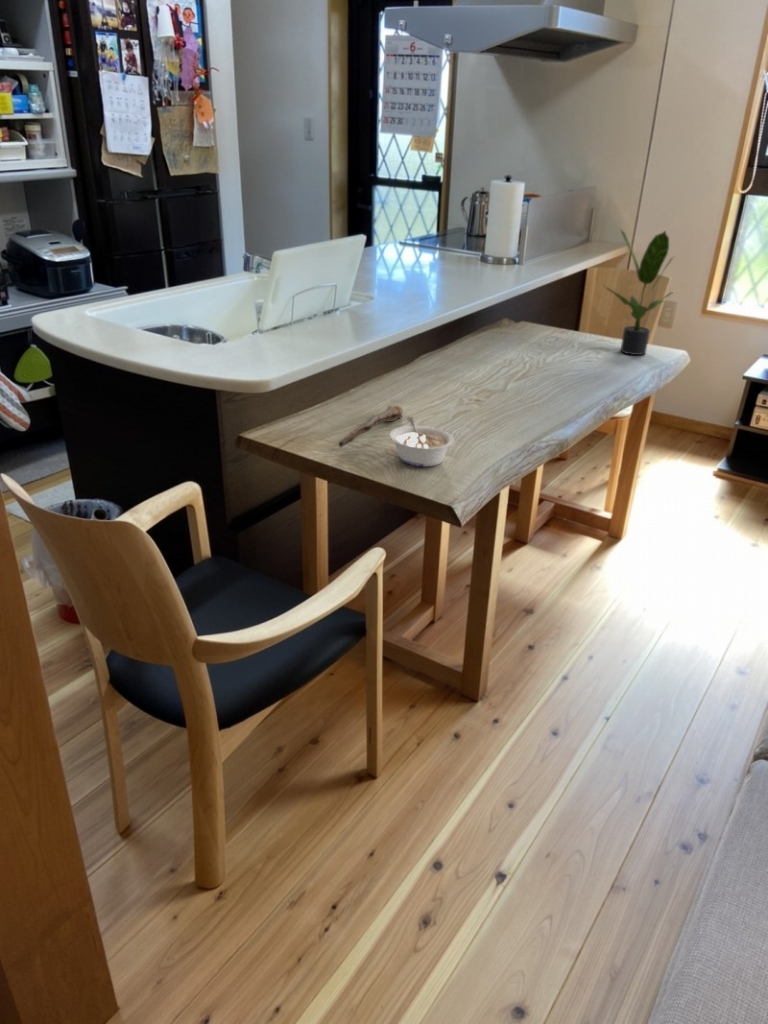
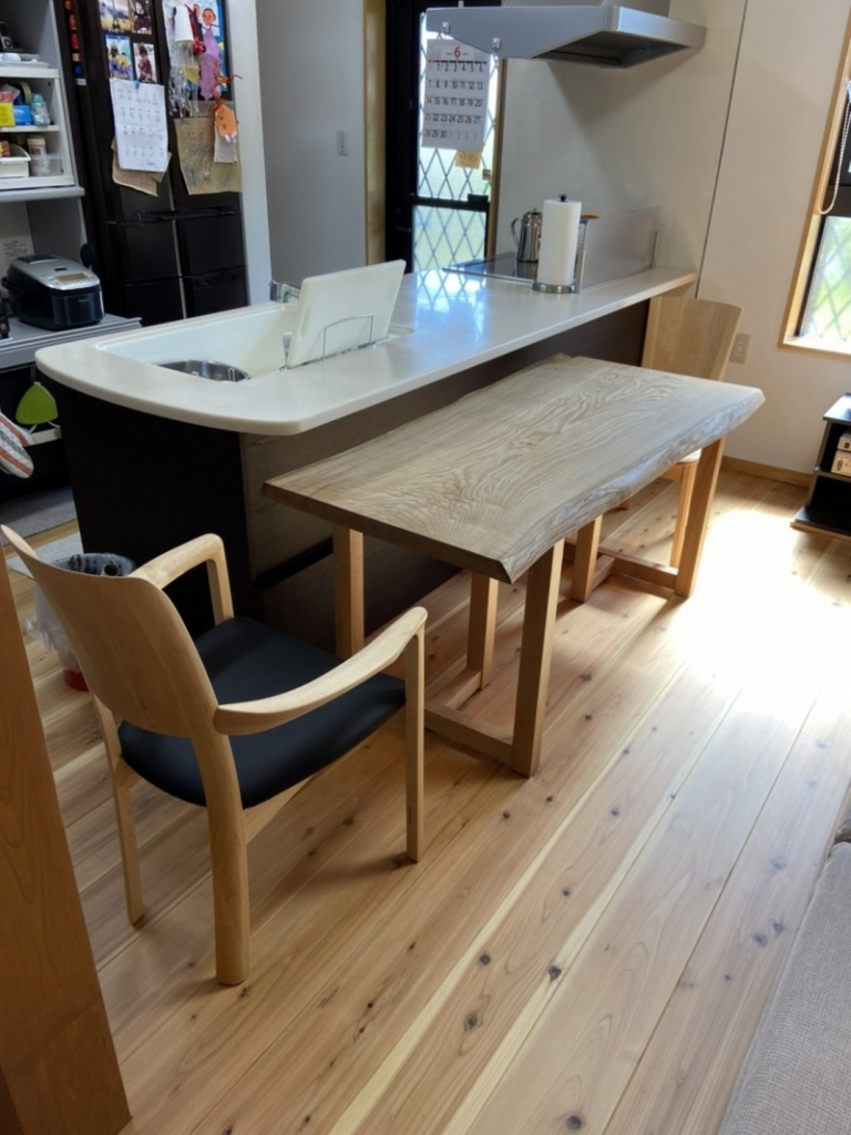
- legume [389,415,455,467]
- potted plant [601,227,675,356]
- spoon [338,404,404,448]
